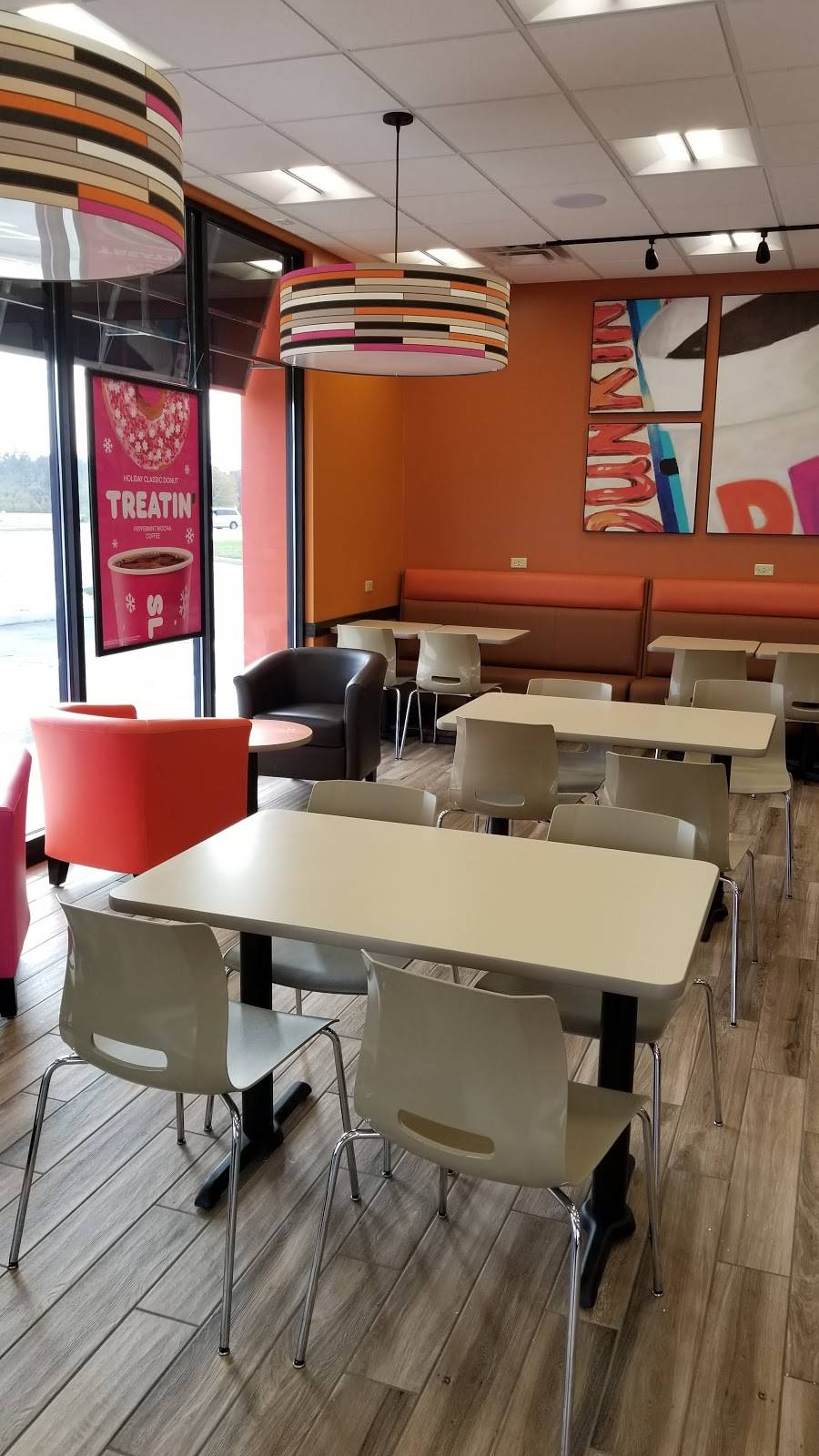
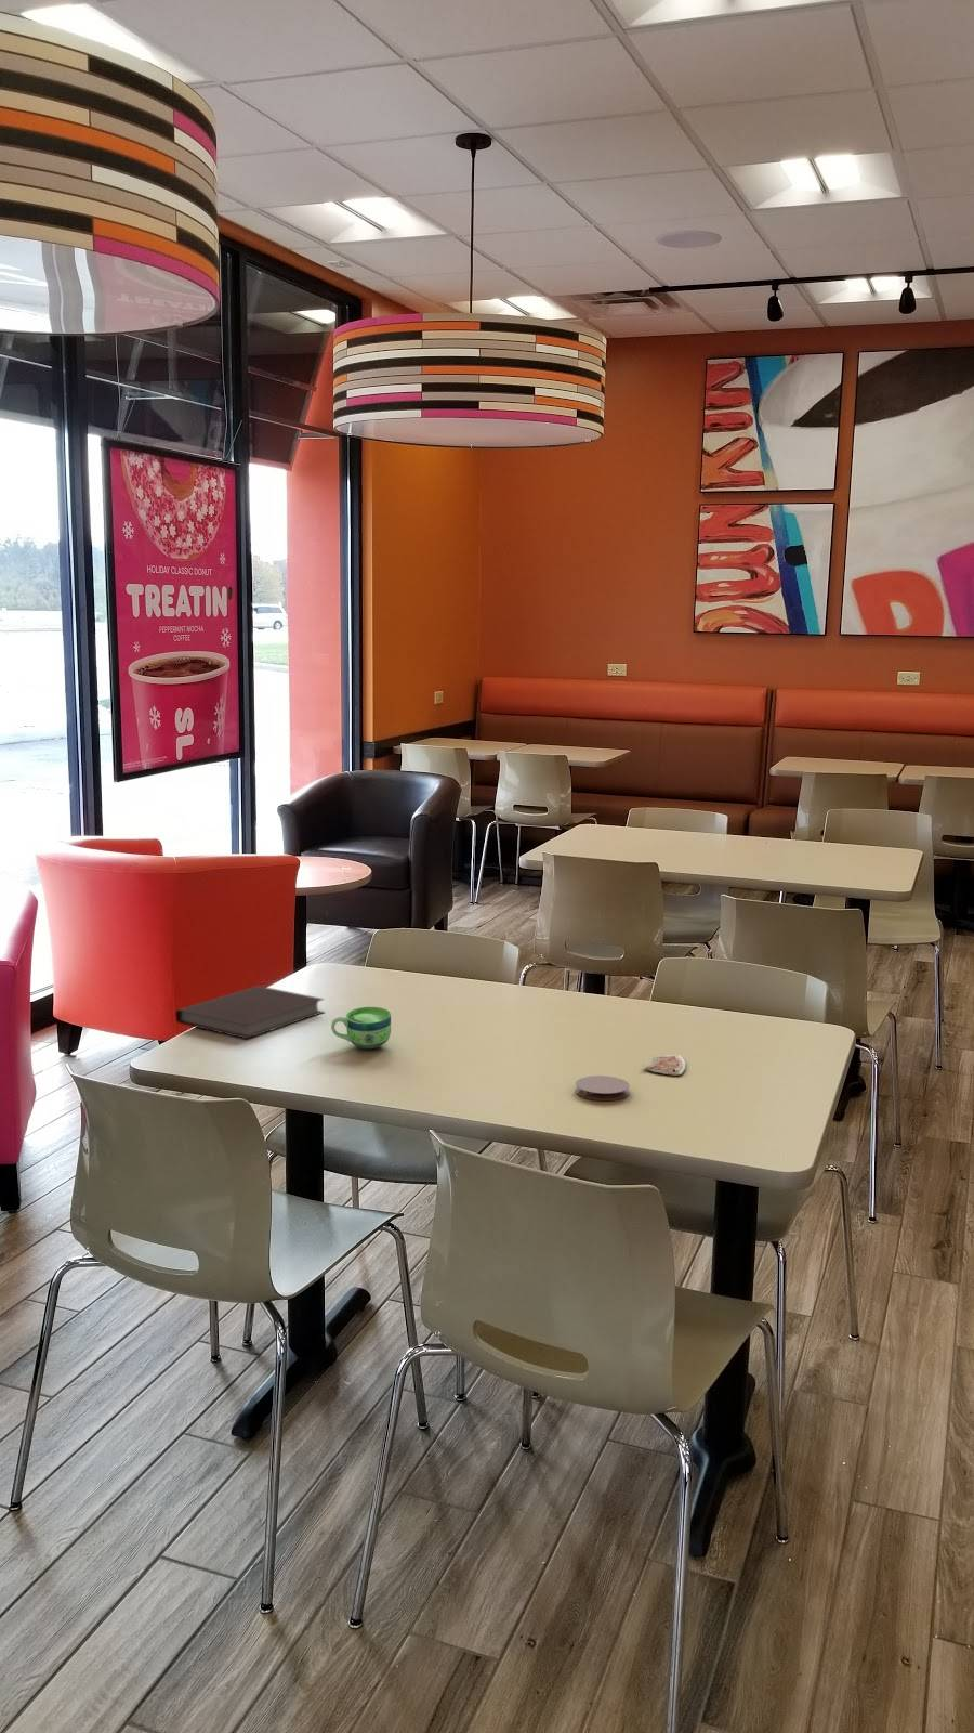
+ paper cup [643,1053,686,1077]
+ cup [331,1006,391,1051]
+ coaster [574,1075,631,1101]
+ notebook [175,984,326,1040]
